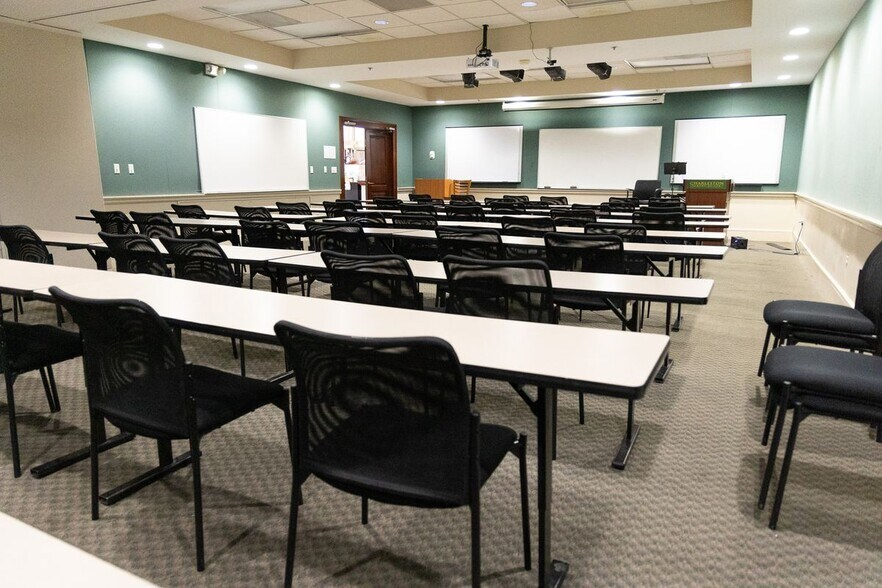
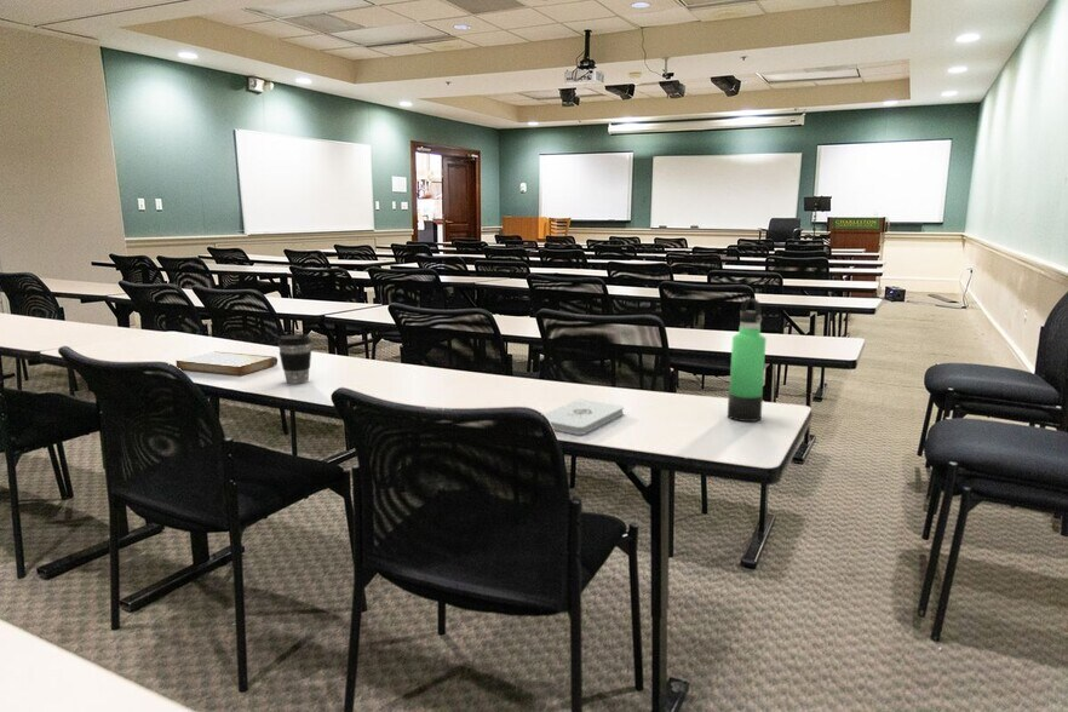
+ book [174,351,279,377]
+ coffee cup [276,333,312,385]
+ thermos bottle [727,298,768,423]
+ notepad [542,398,625,436]
